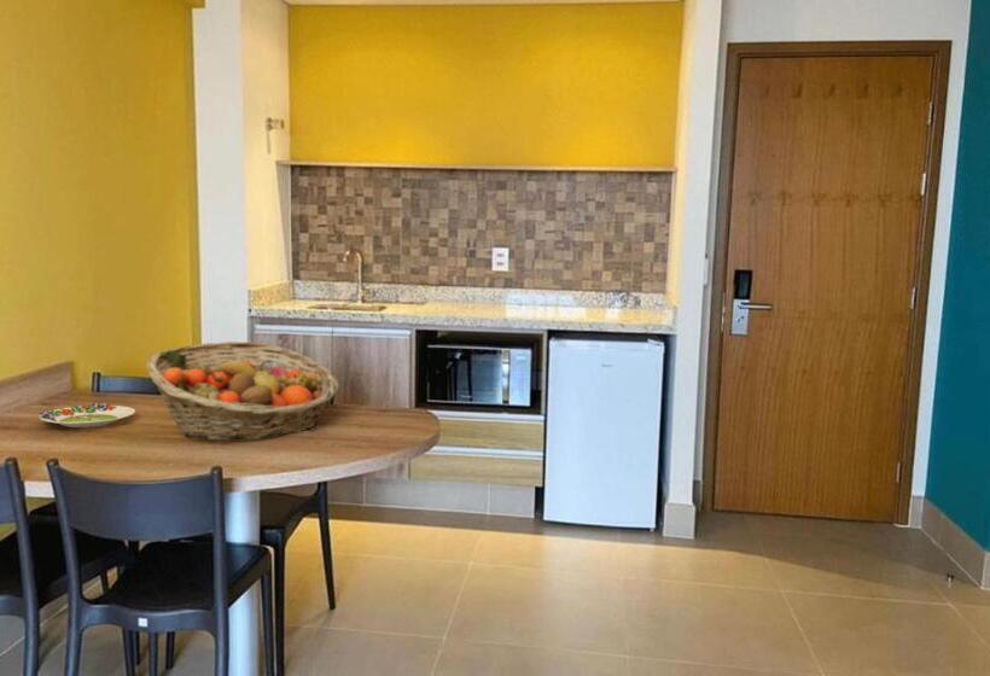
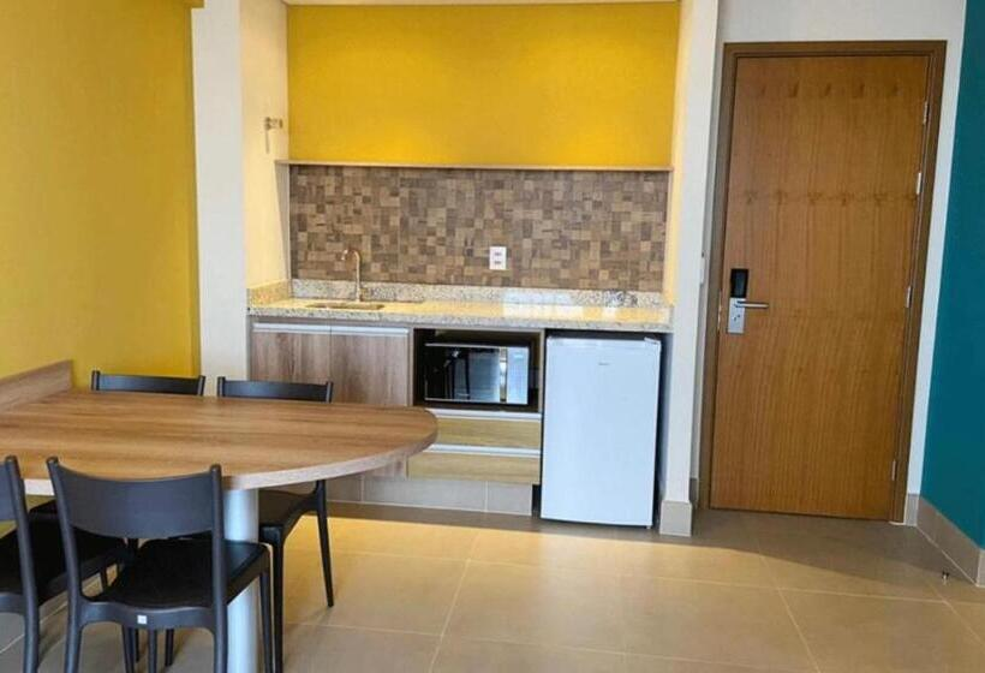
- fruit basket [145,340,340,443]
- salad plate [37,402,136,429]
